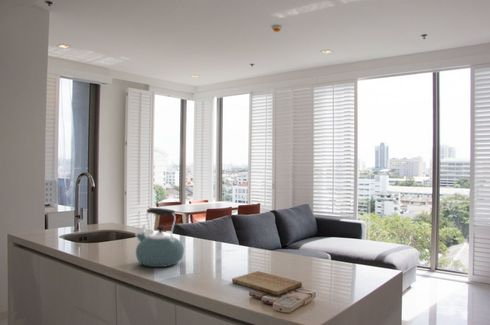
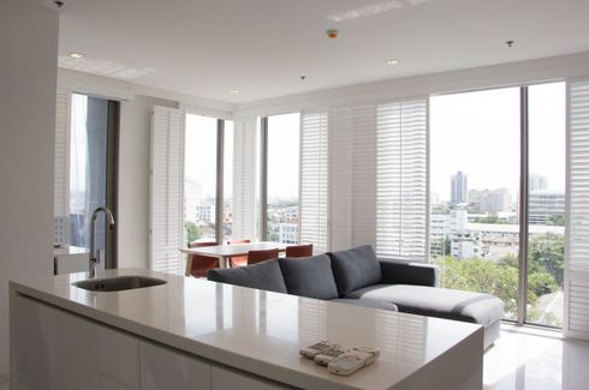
- kettle [134,207,185,268]
- cutting board [231,270,303,296]
